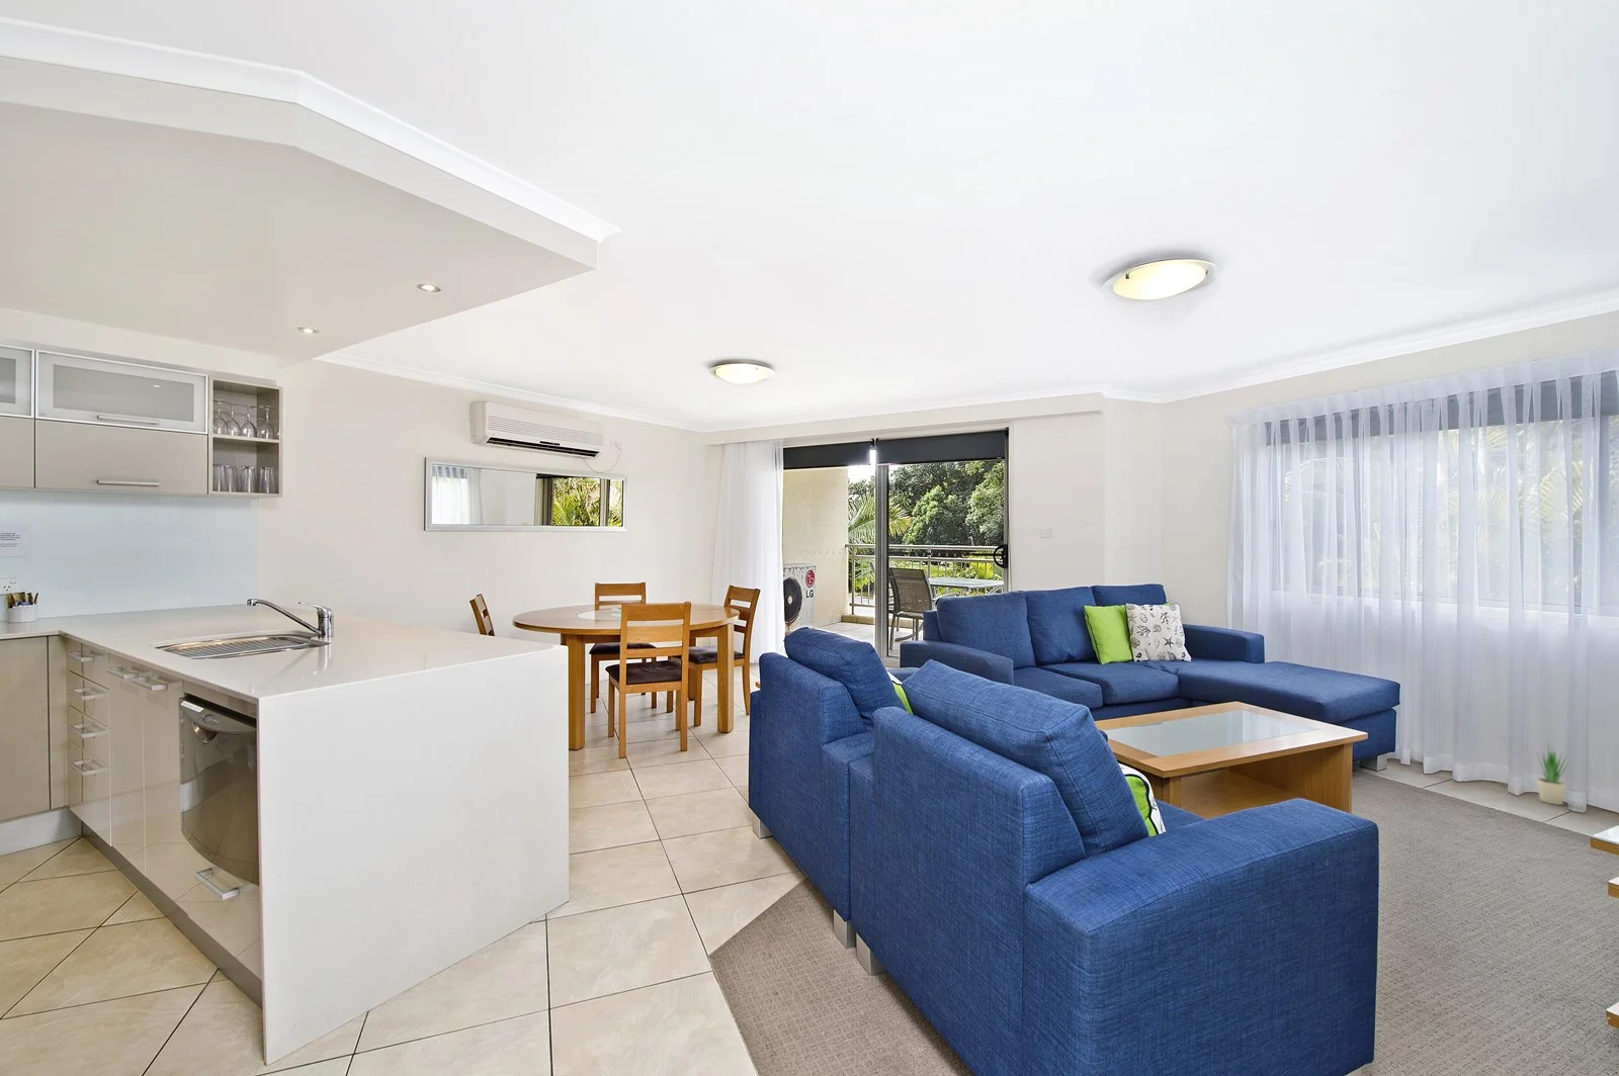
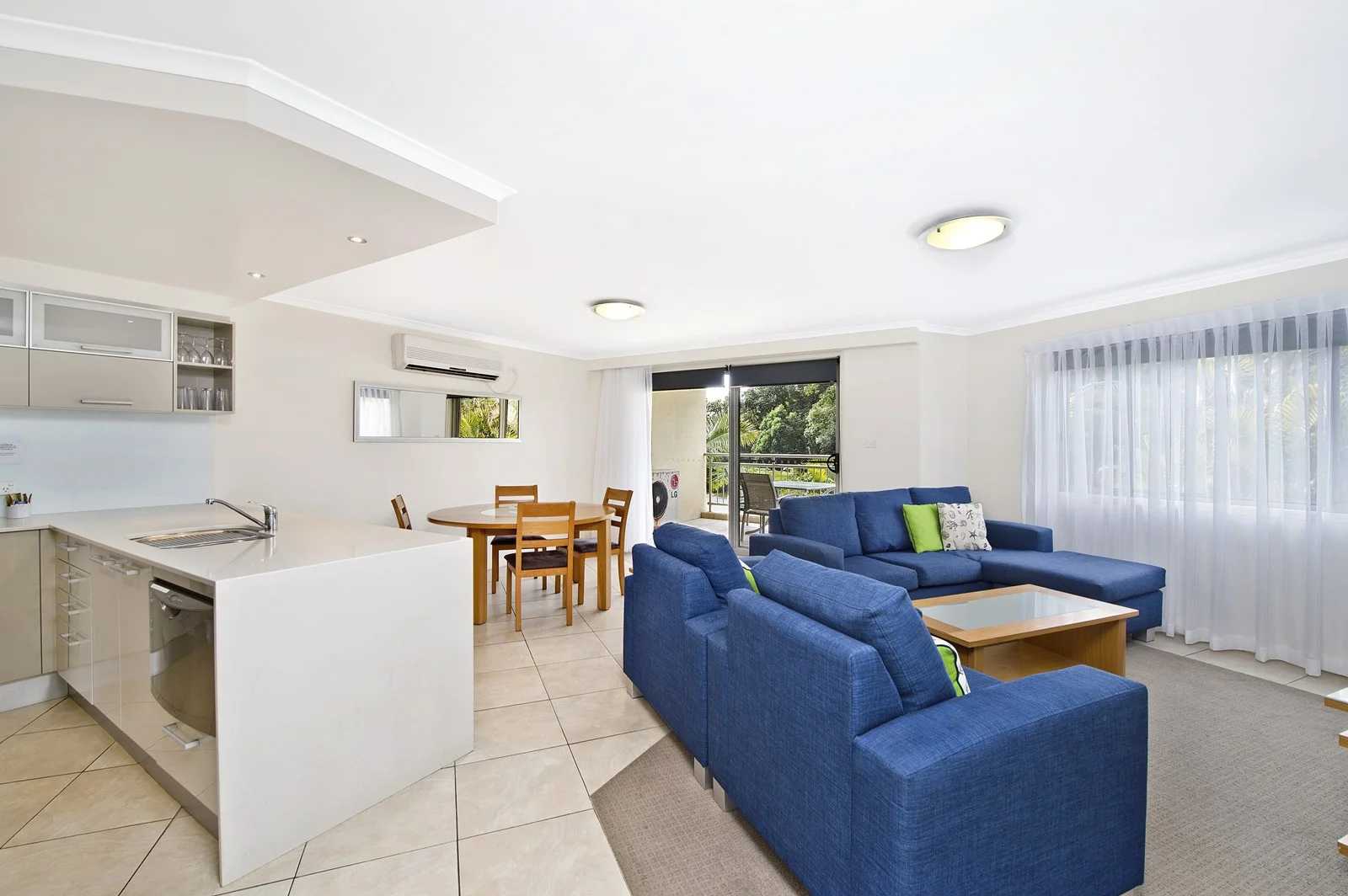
- potted plant [1536,745,1570,806]
